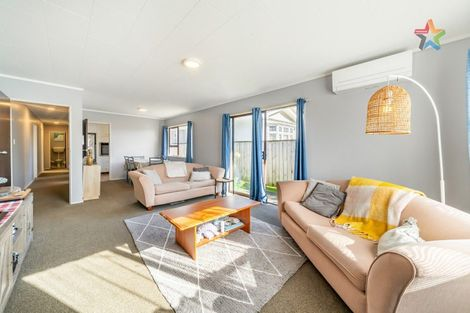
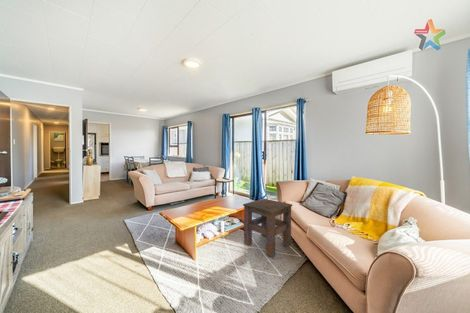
+ side table [242,198,293,258]
